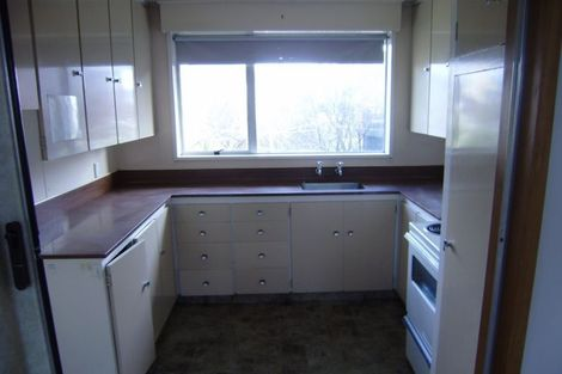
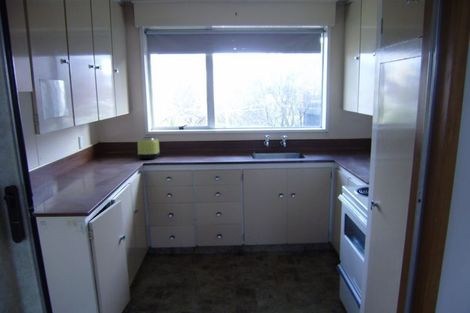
+ toaster [137,135,161,160]
